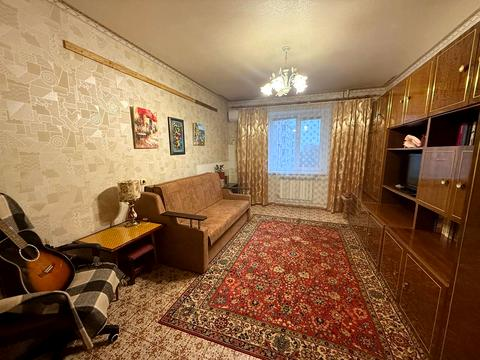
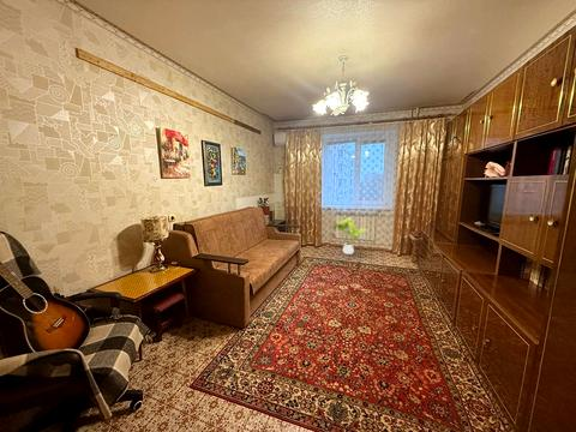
+ house plant [331,217,368,256]
